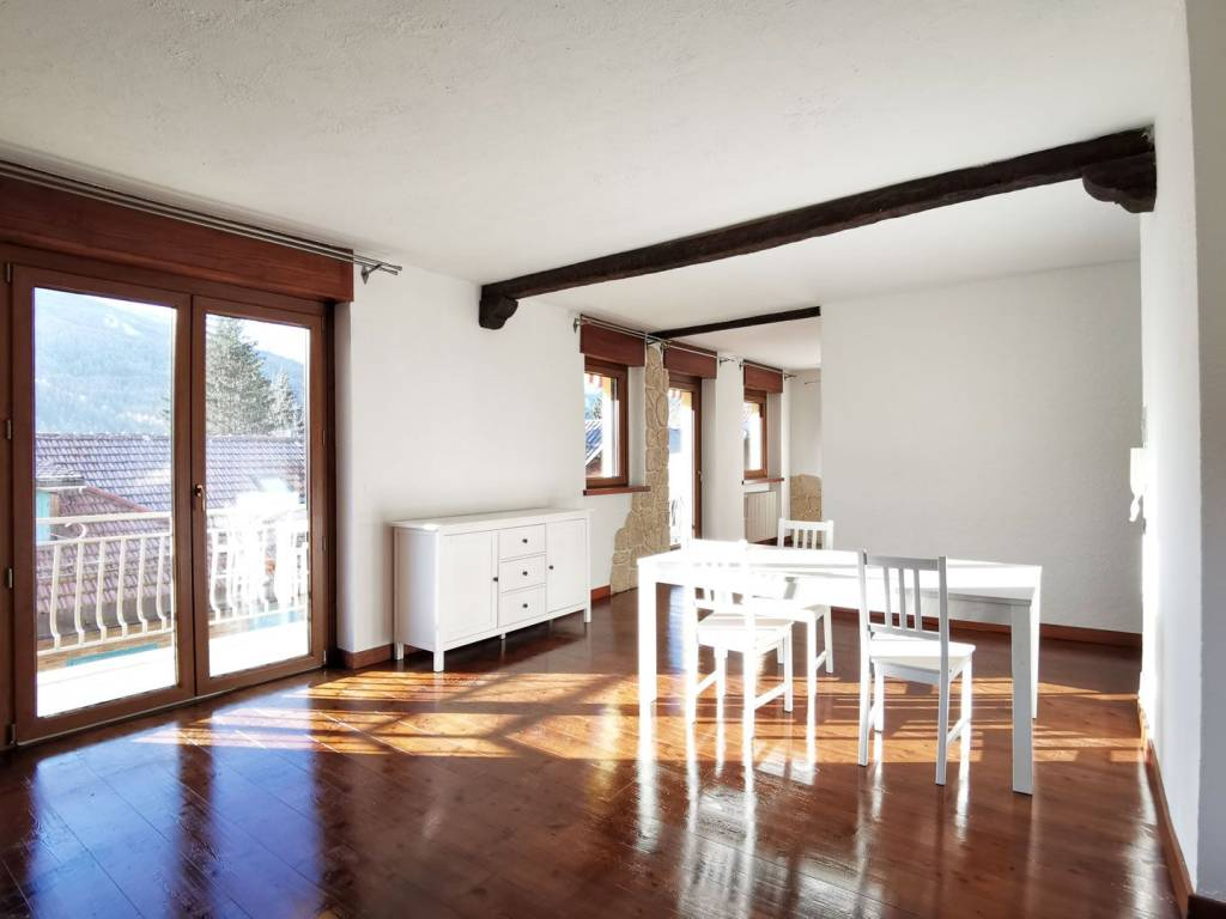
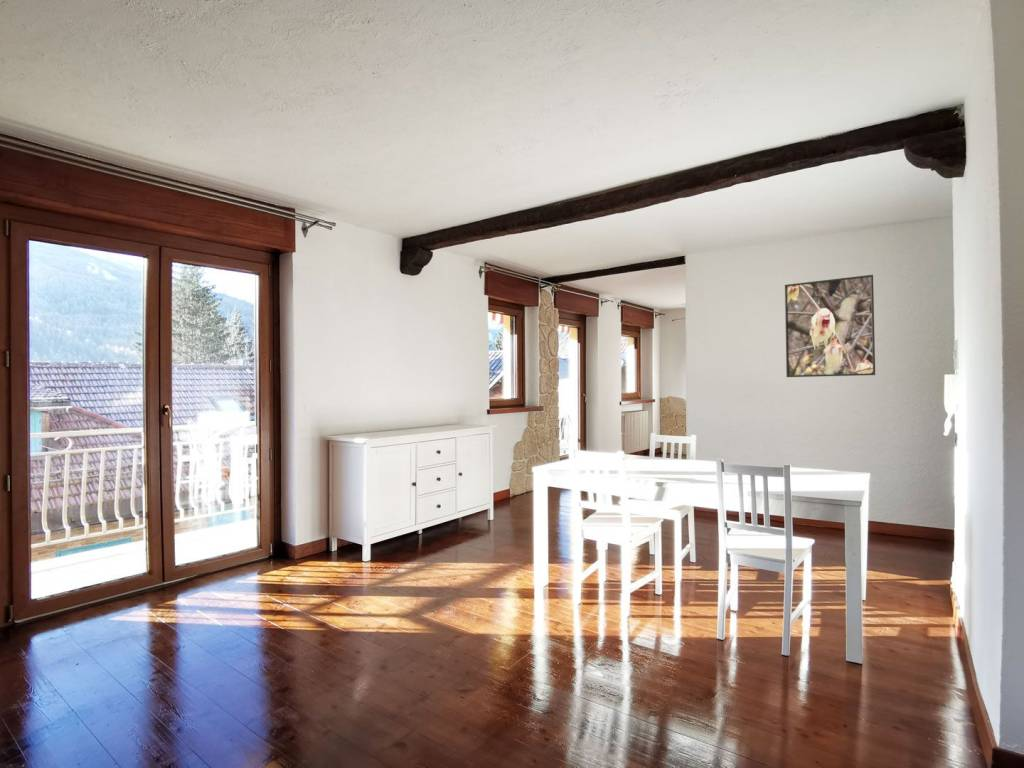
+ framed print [784,274,876,378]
